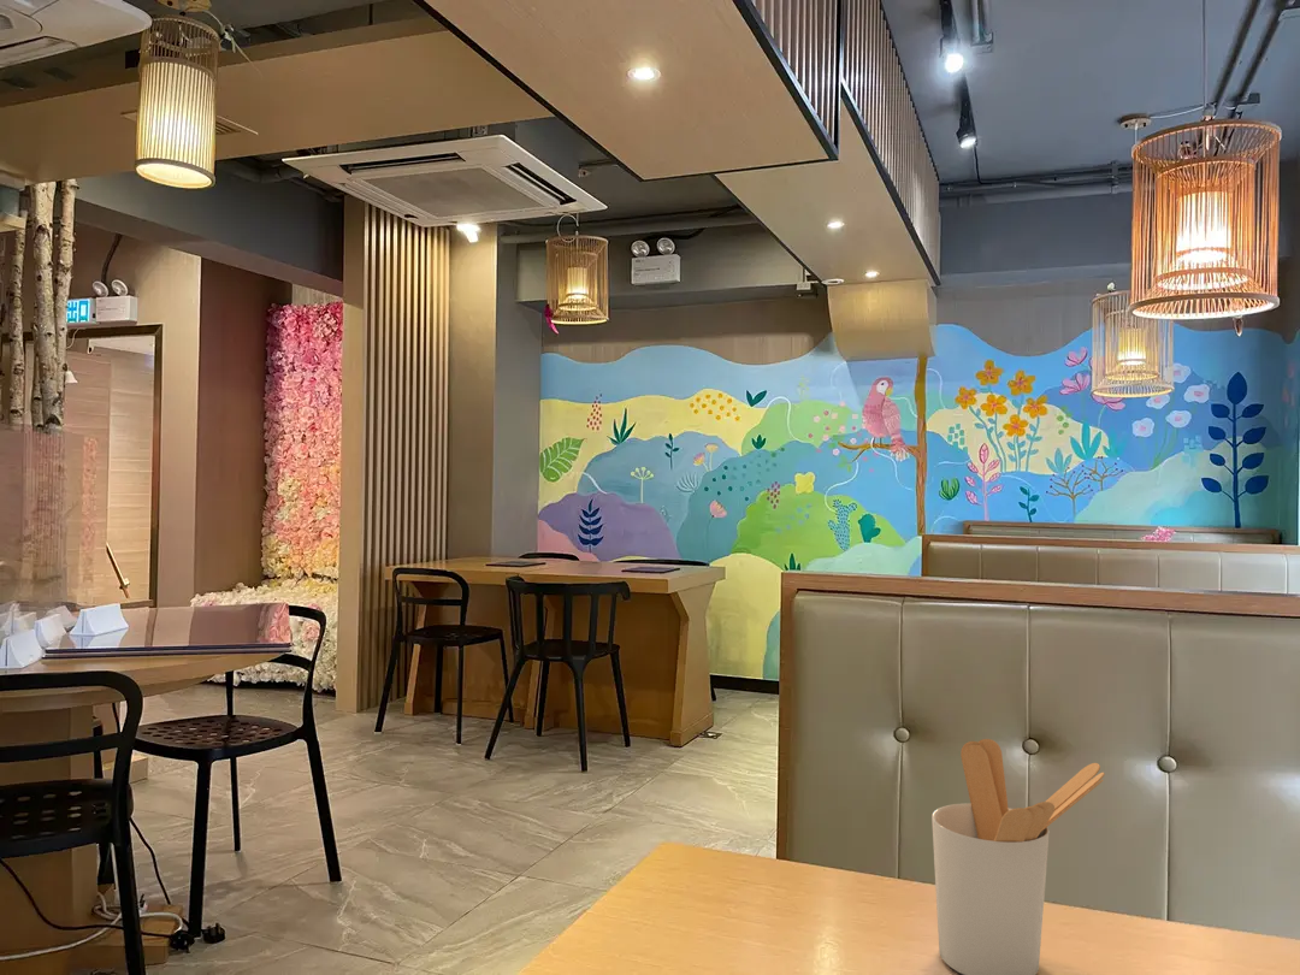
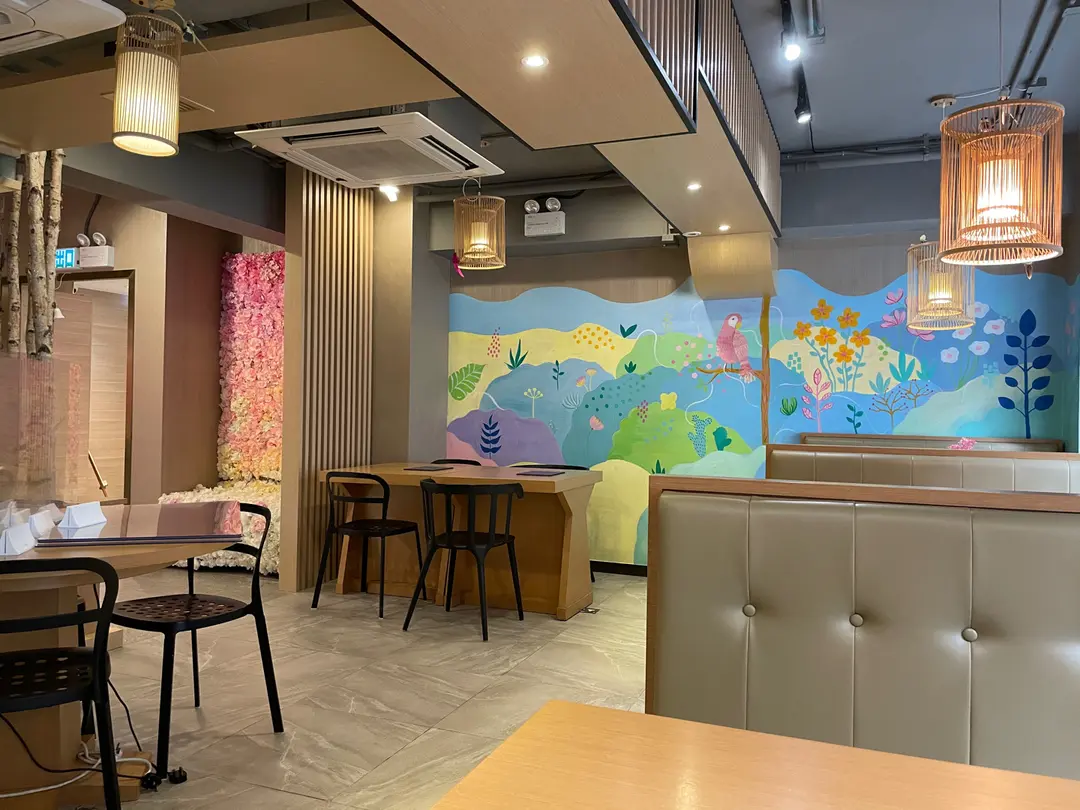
- utensil holder [930,738,1106,975]
